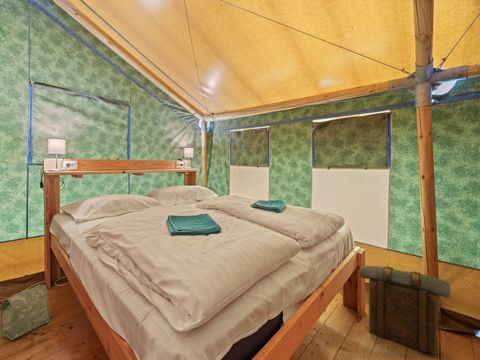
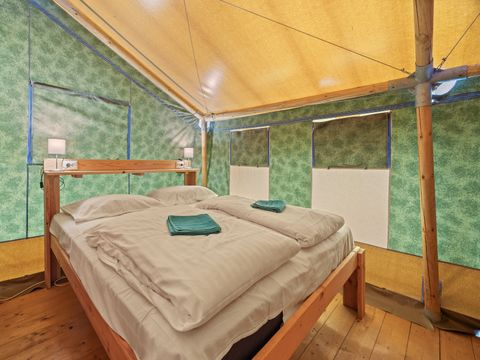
- backpack [358,264,451,356]
- bag [0,284,51,341]
